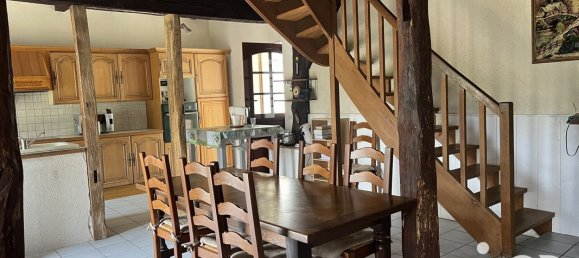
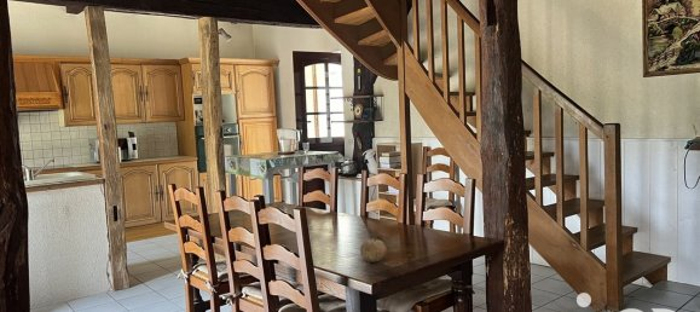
+ fruit [359,235,388,262]
